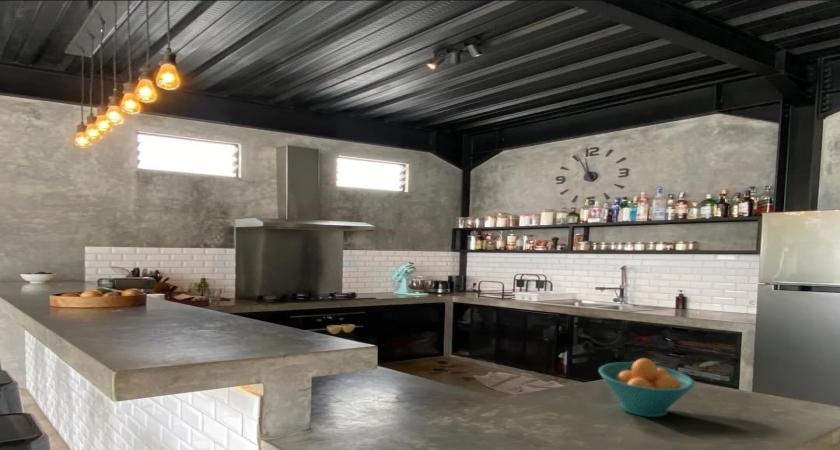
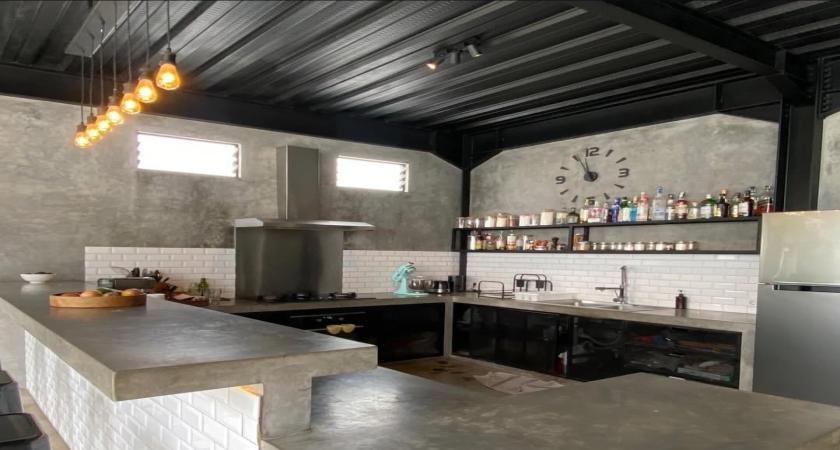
- fruit bowl [598,357,696,418]
